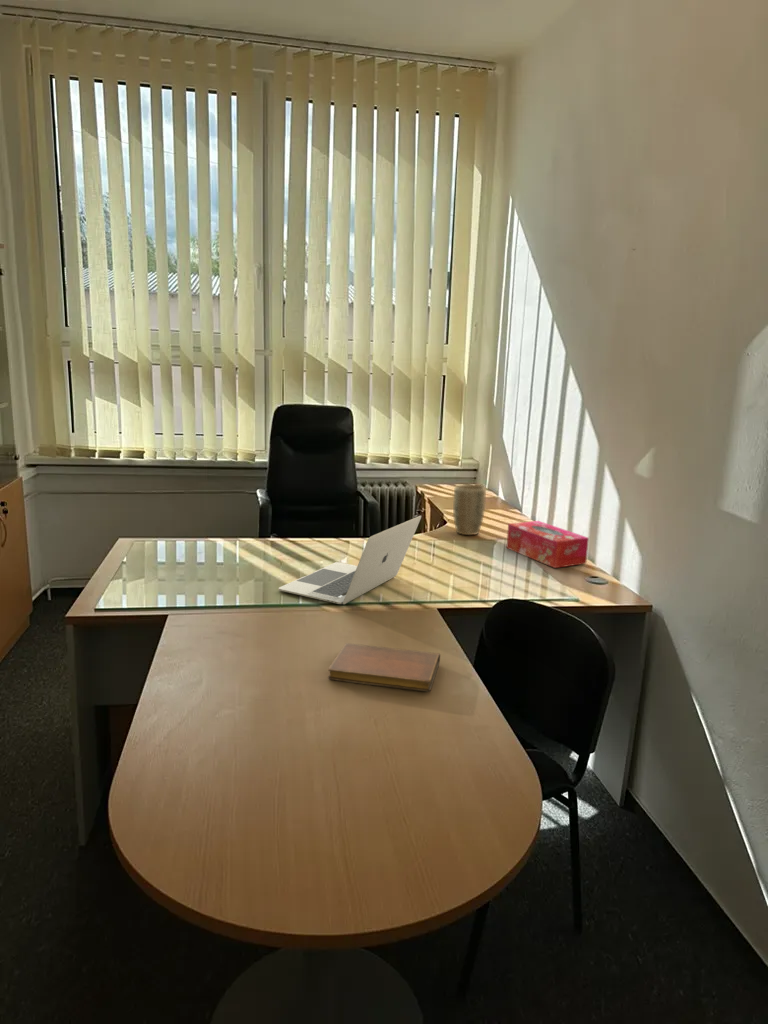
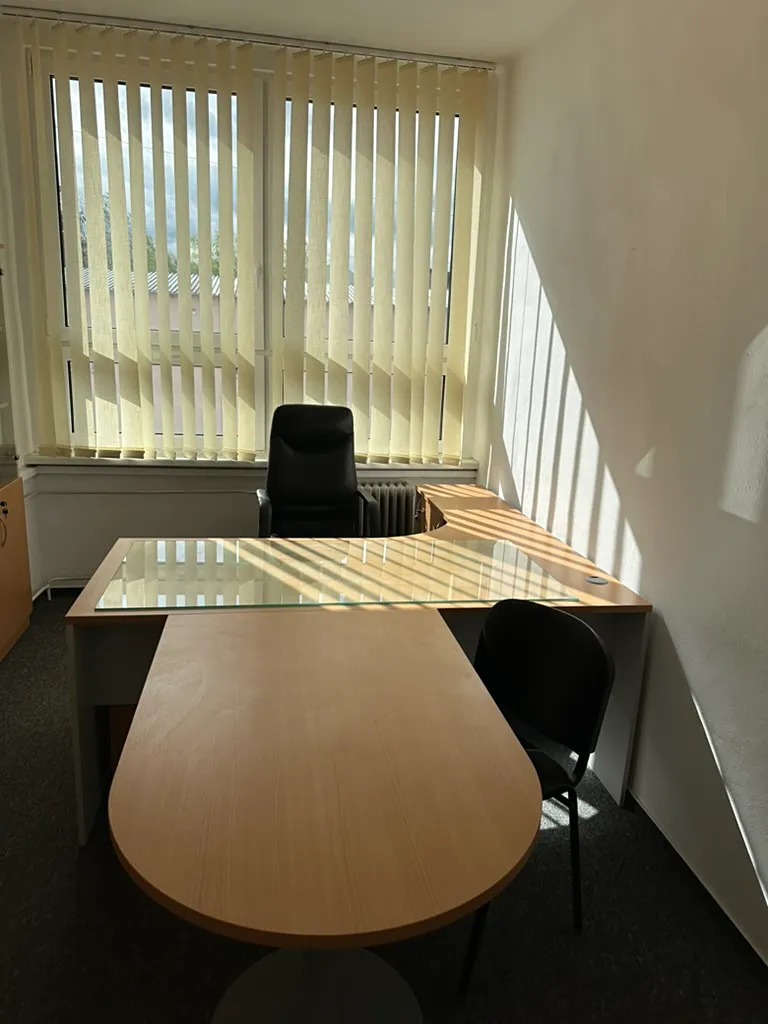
- tissue box [506,520,590,569]
- laptop [278,515,422,605]
- notebook [327,642,441,692]
- plant pot [452,483,487,536]
